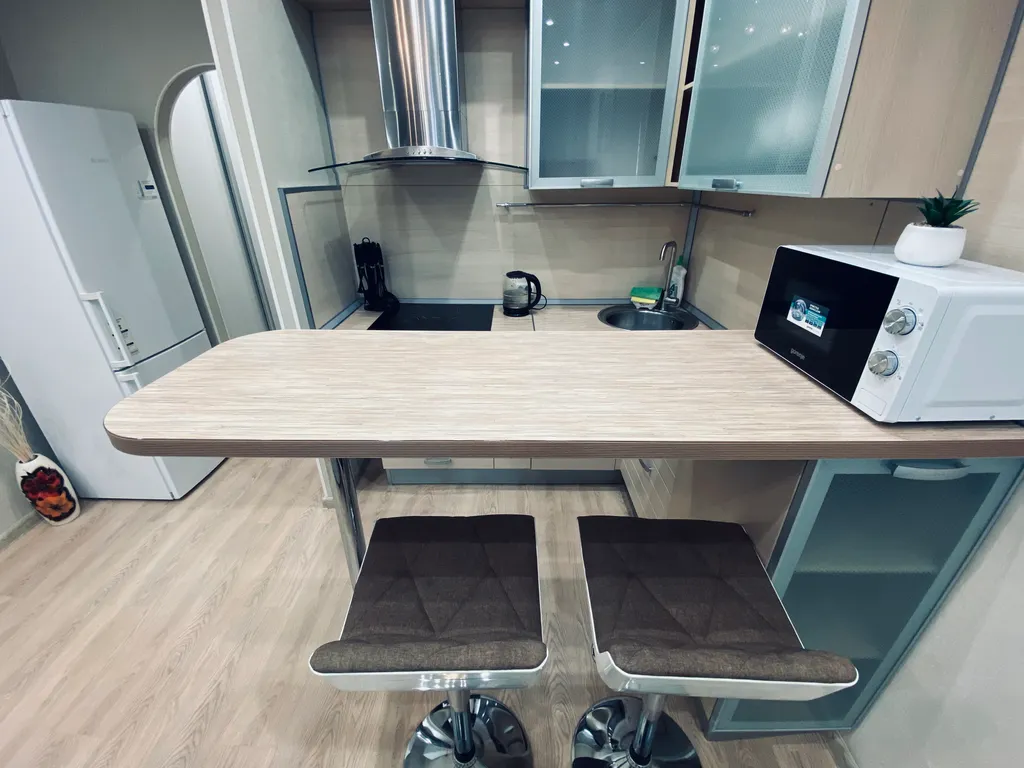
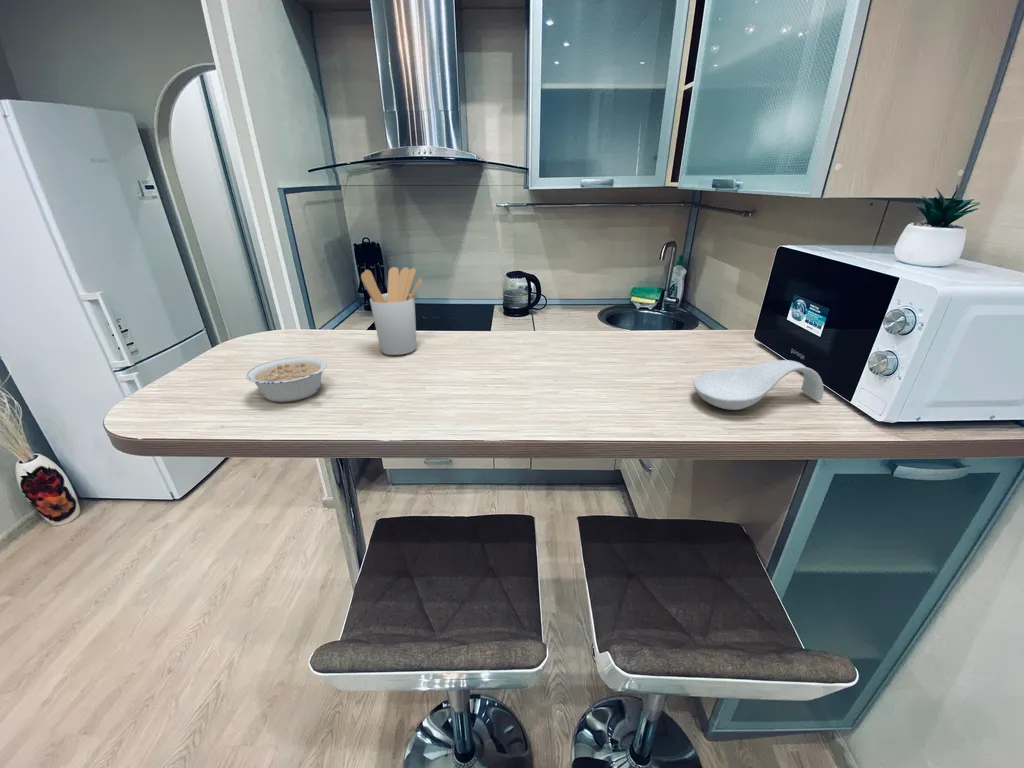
+ legume [245,356,328,403]
+ spoon rest [692,359,824,411]
+ utensil holder [360,266,423,356]
